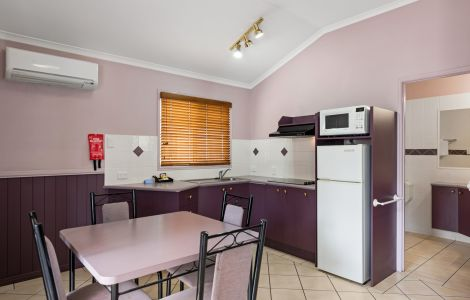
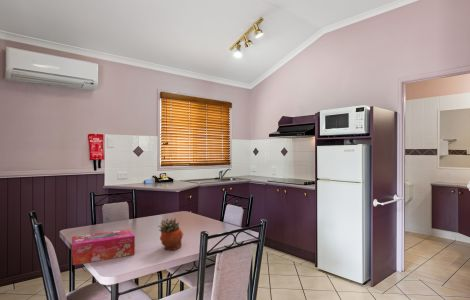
+ succulent planter [157,217,184,251]
+ tissue box [71,228,136,266]
